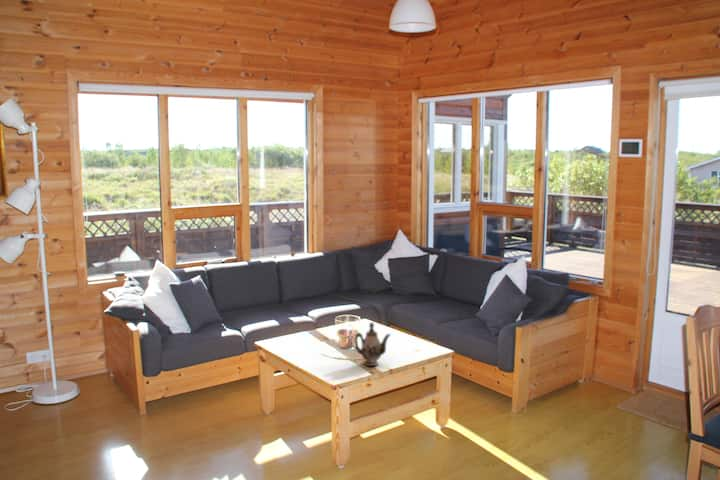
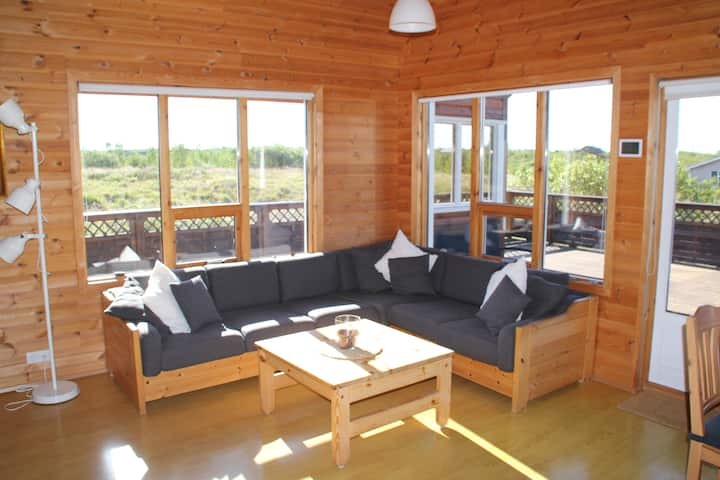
- teapot [353,321,392,367]
